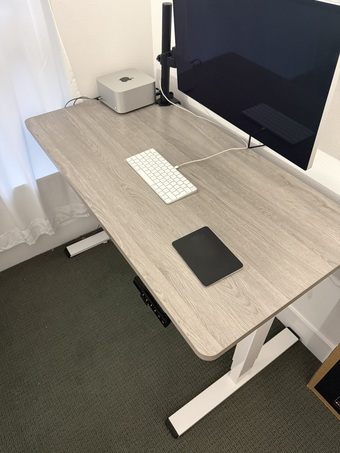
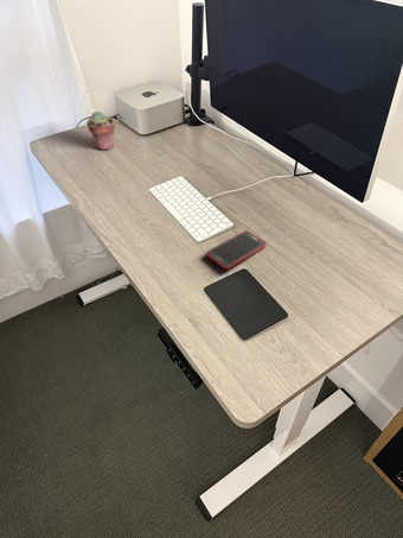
+ cell phone [205,229,268,271]
+ potted succulent [87,110,116,151]
